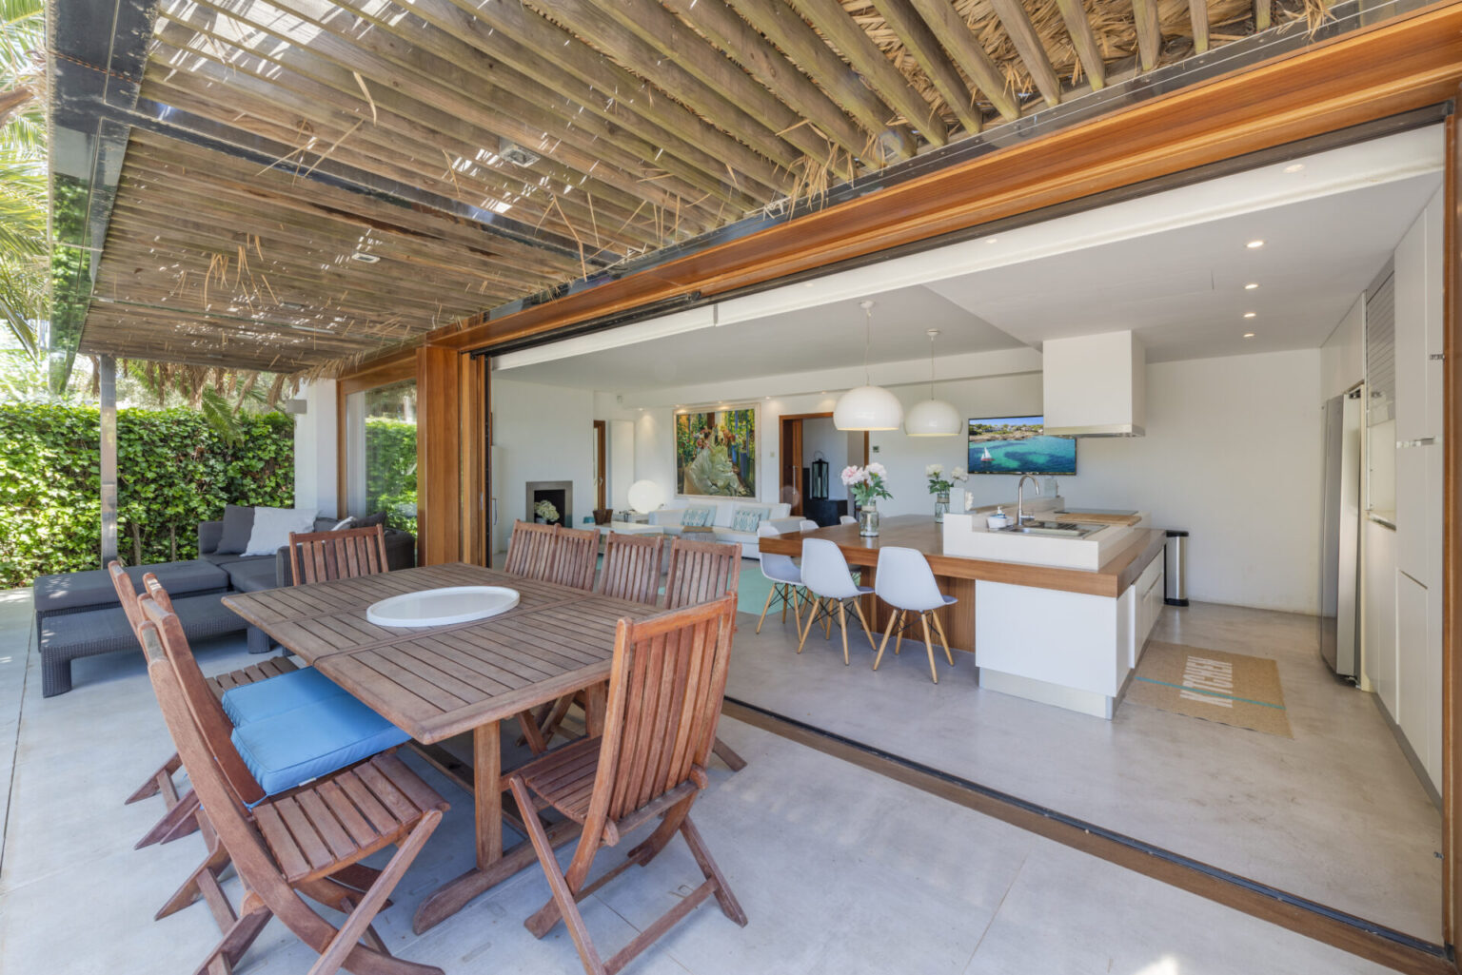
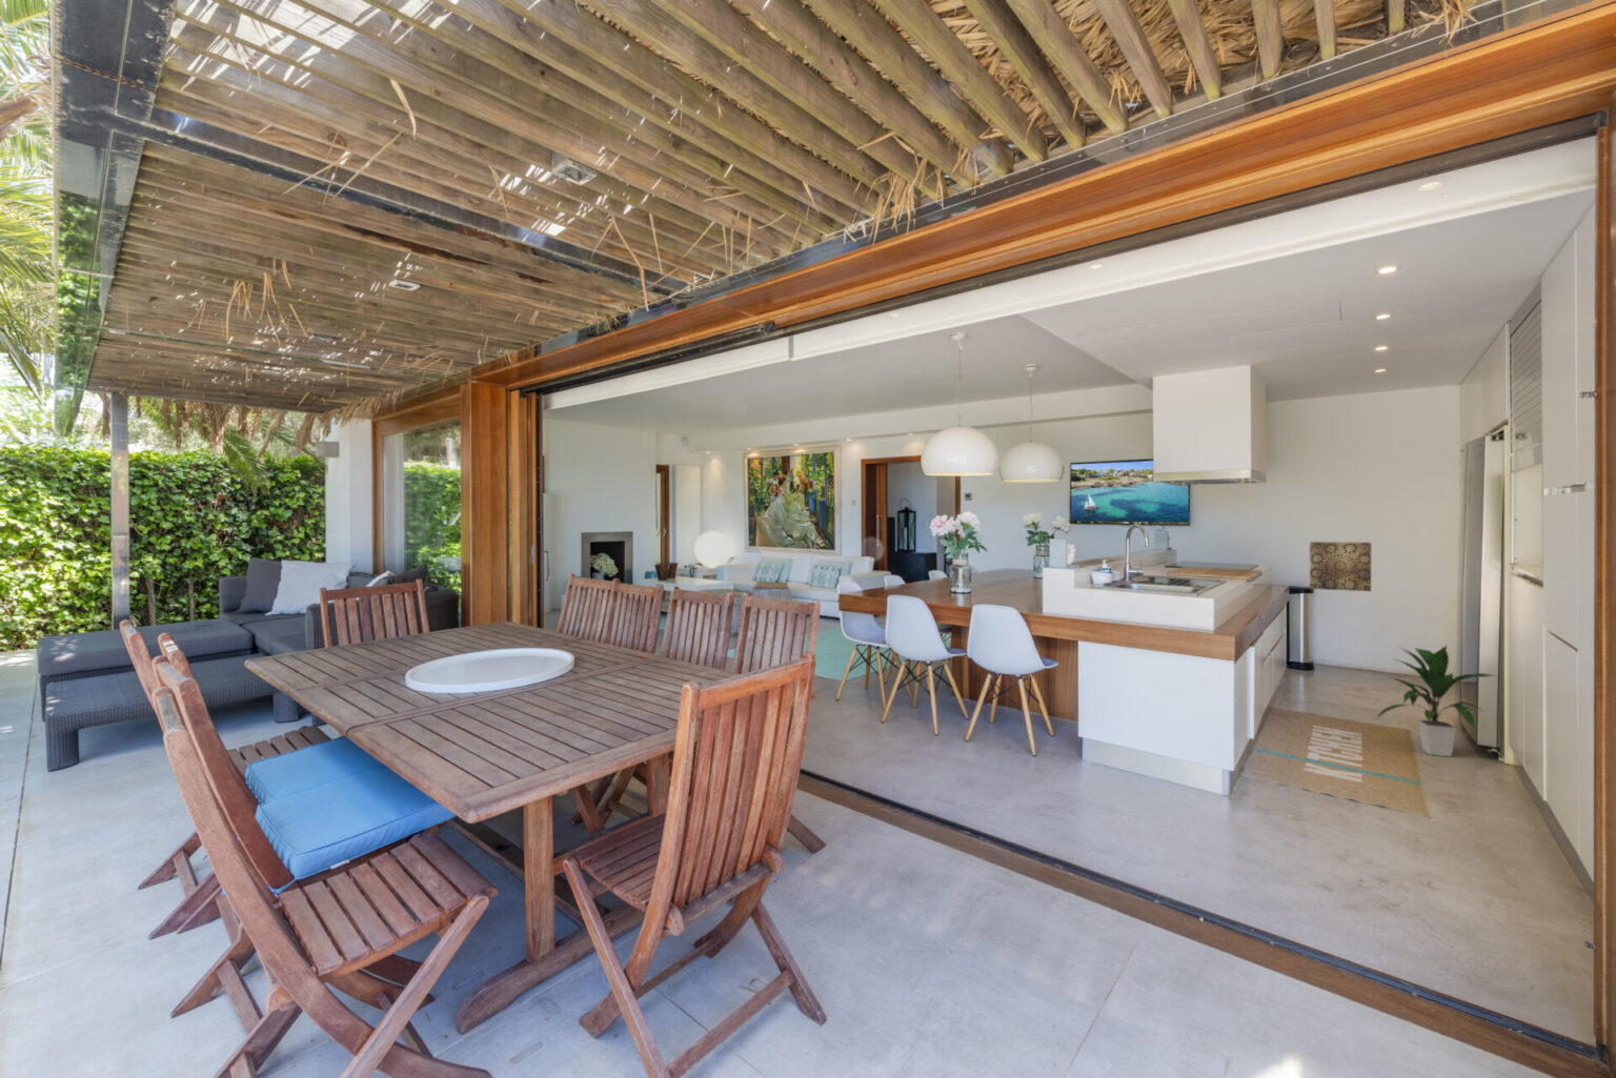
+ wall art [1309,540,1372,592]
+ indoor plant [1374,645,1497,757]
